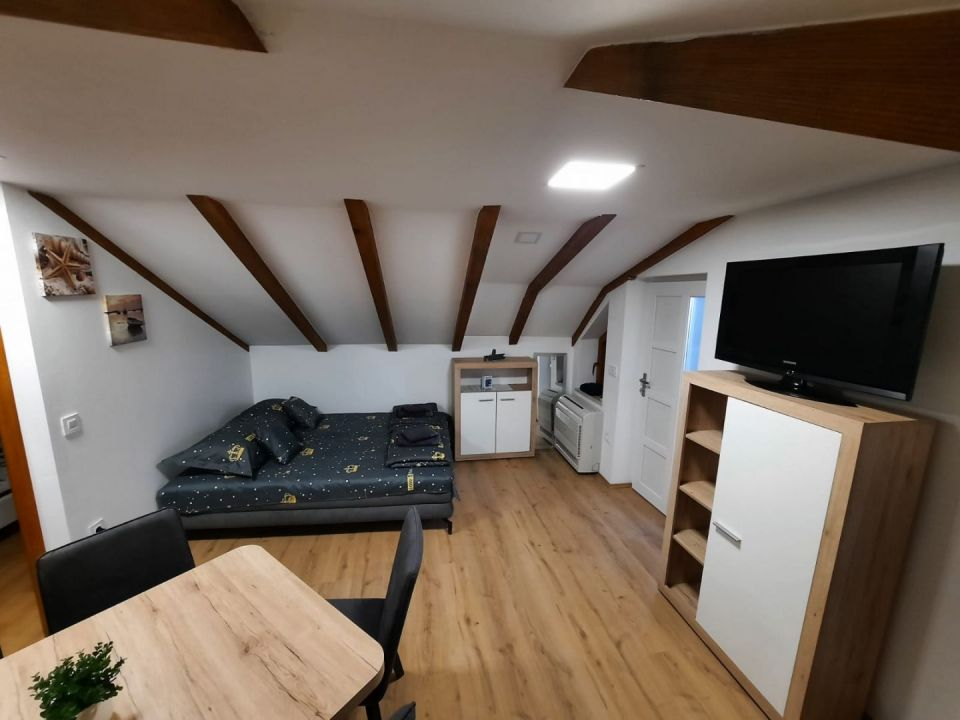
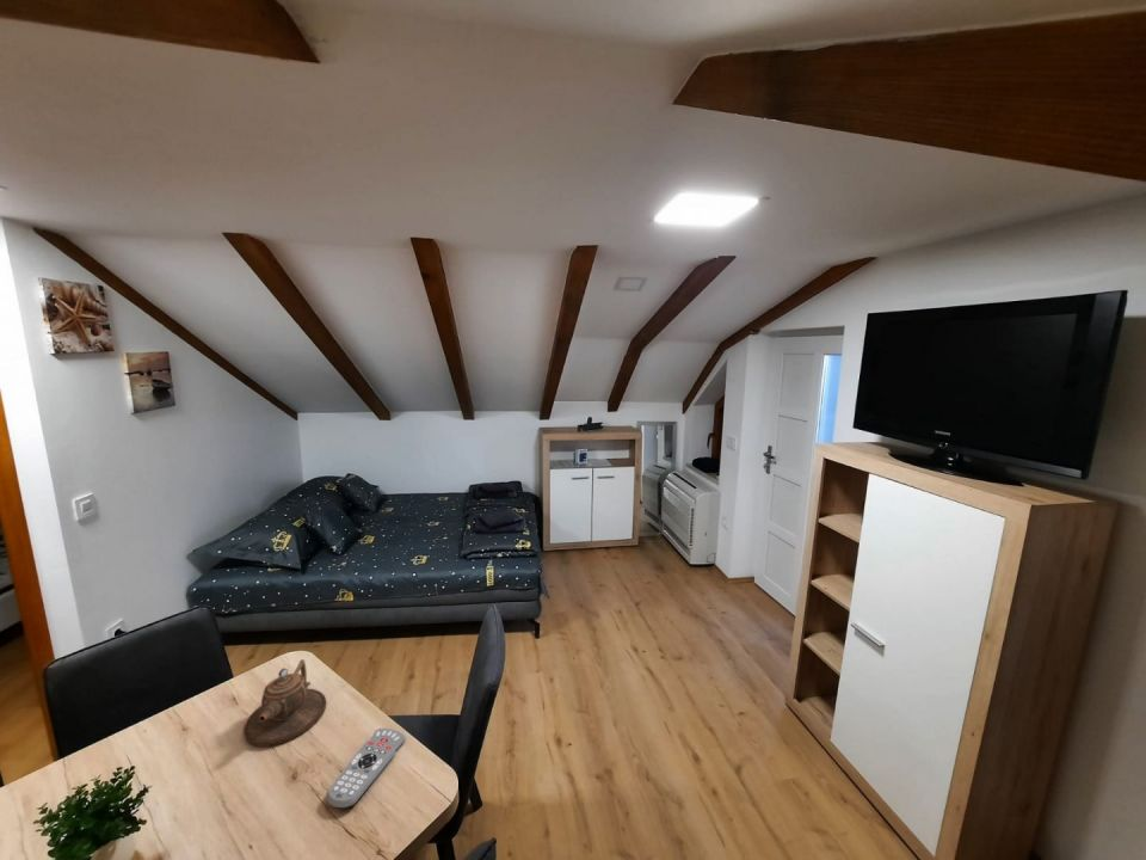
+ remote control [326,727,406,809]
+ teapot [242,658,327,748]
